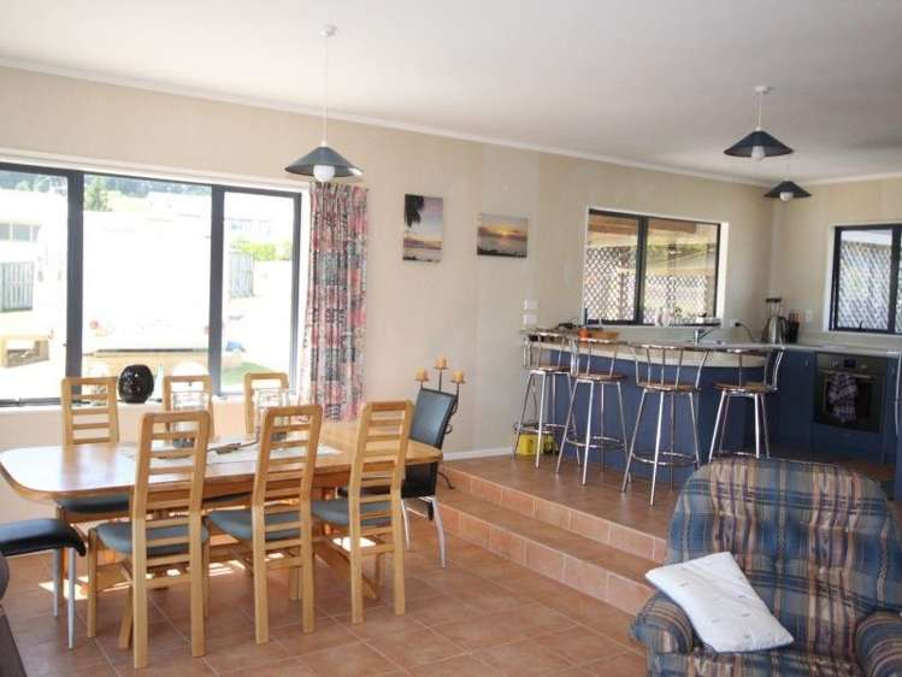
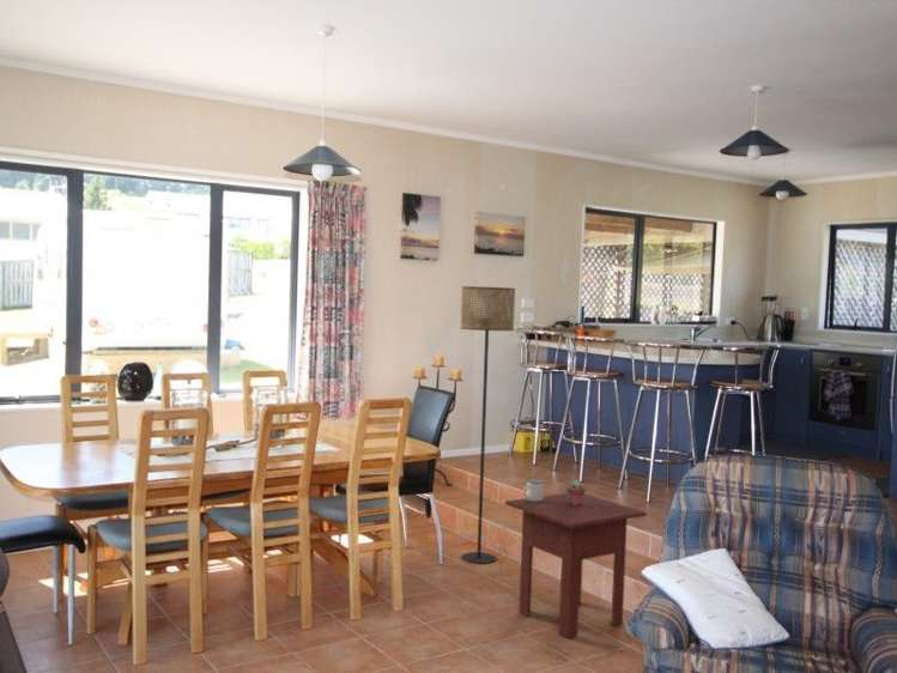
+ mug [522,478,545,502]
+ floor lamp [460,285,516,565]
+ potted succulent [565,479,587,505]
+ side table [504,492,648,638]
